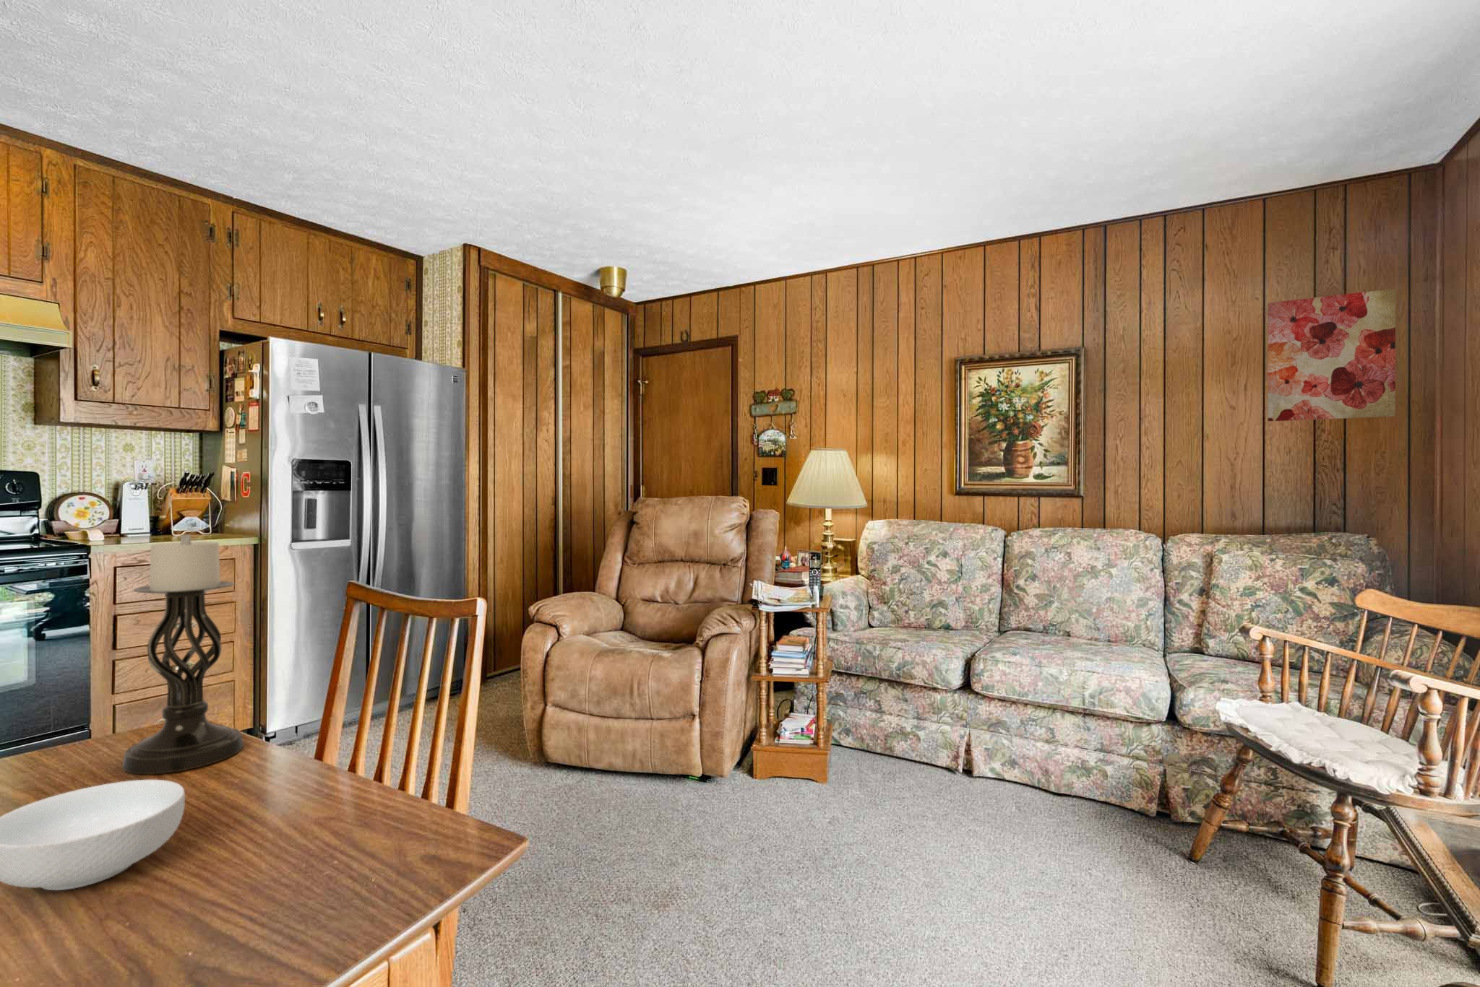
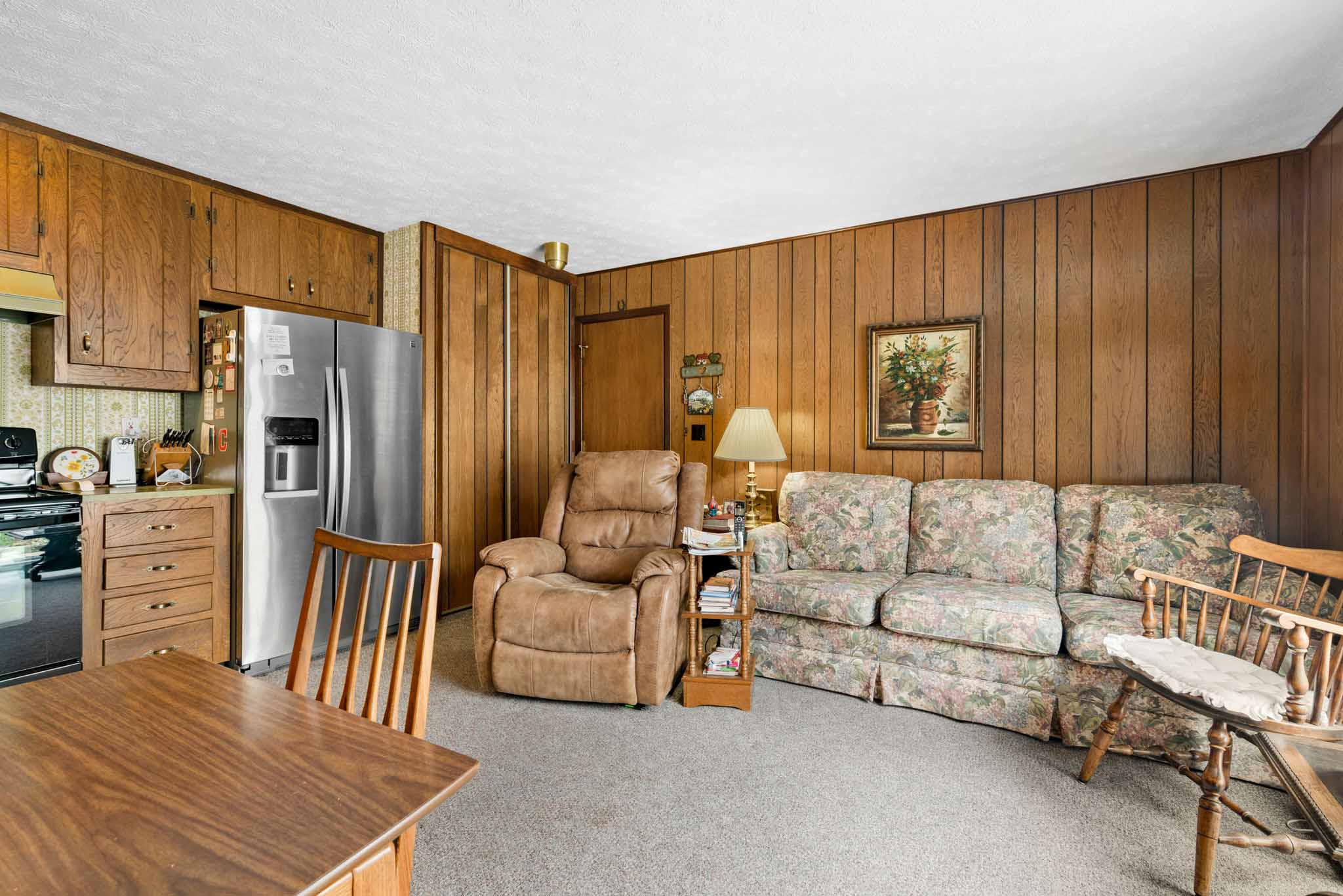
- candle holder [121,533,245,774]
- cereal bowl [0,779,186,891]
- wall art [1267,289,1396,422]
